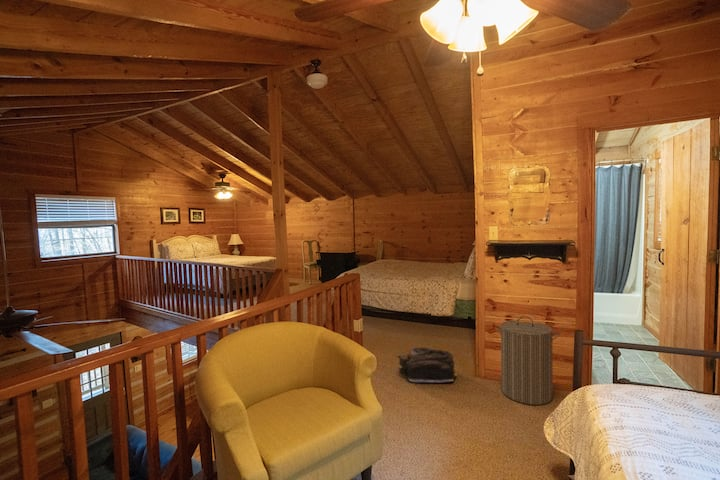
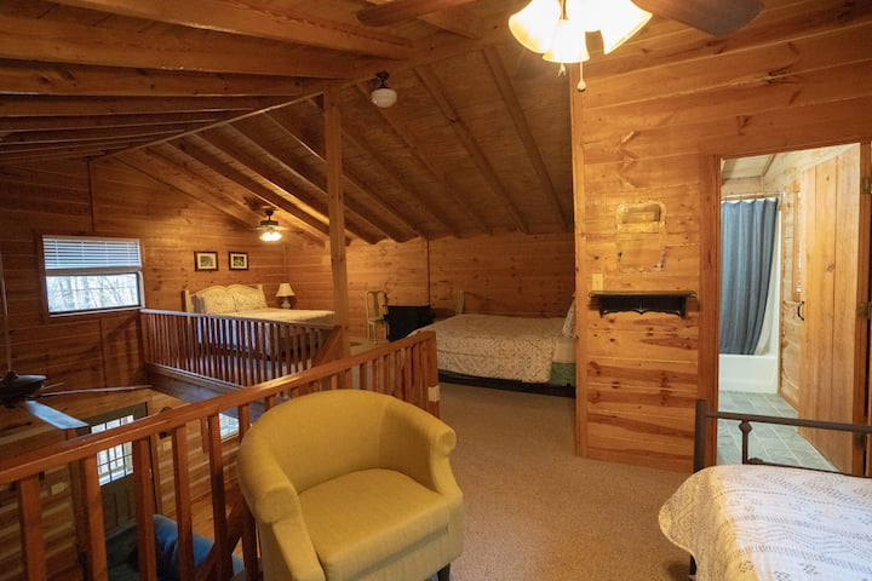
- laundry hamper [494,315,561,406]
- duffel bag [396,346,458,384]
